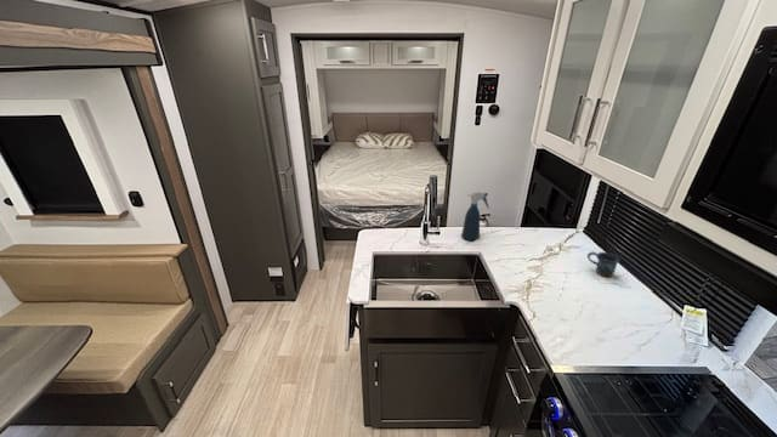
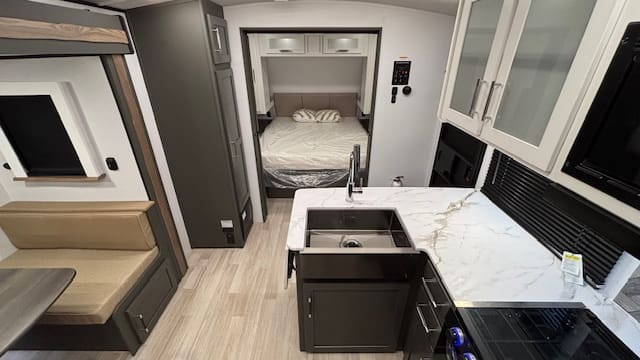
- mug [586,251,622,278]
- spray bottle [460,191,490,242]
